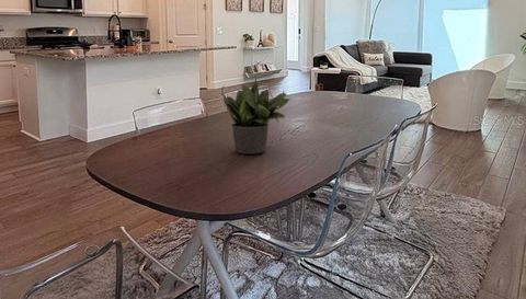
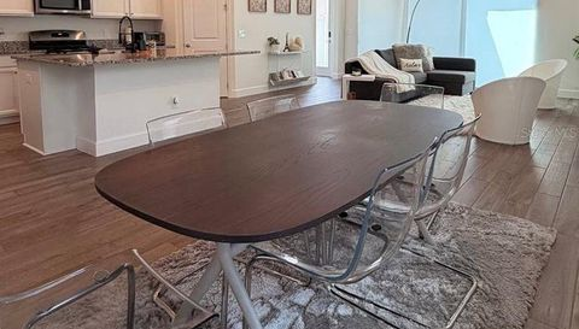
- potted plant [220,77,290,156]
